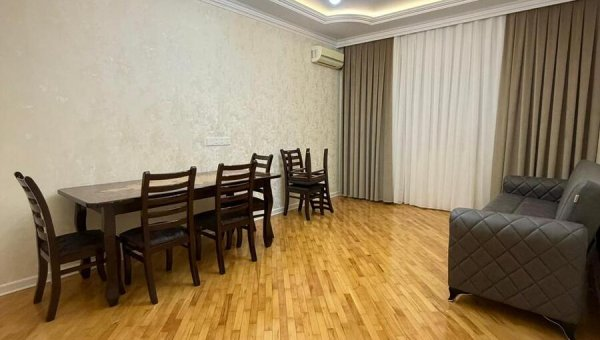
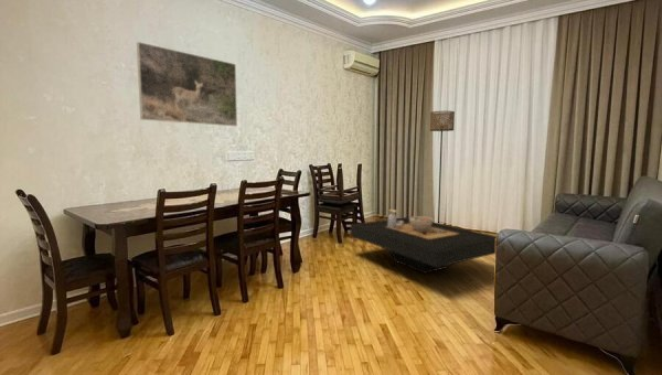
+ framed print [136,41,238,127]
+ coffee table [350,208,498,275]
+ floor lamp [429,110,456,224]
